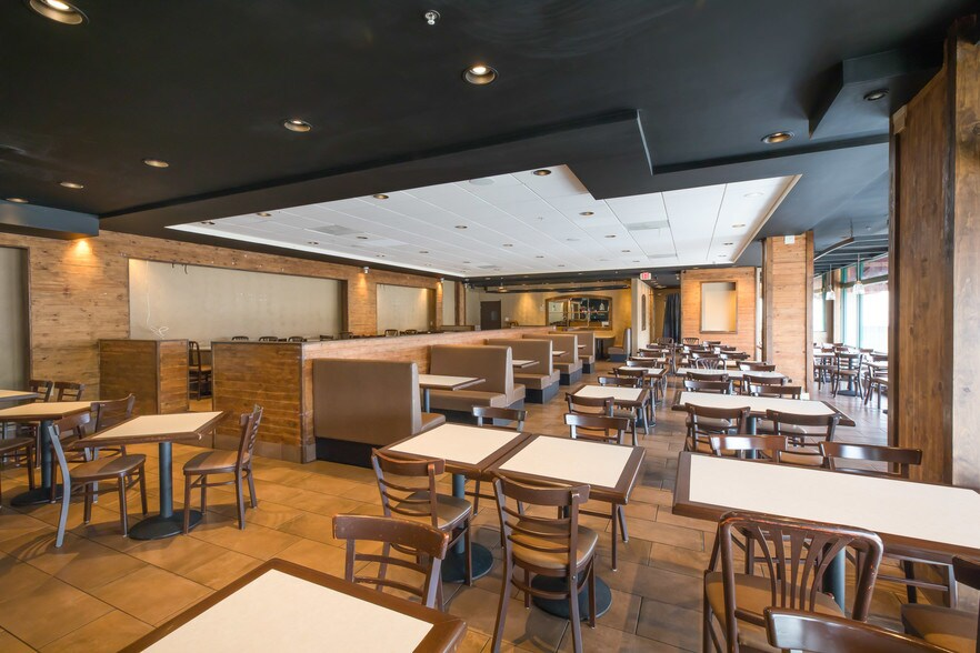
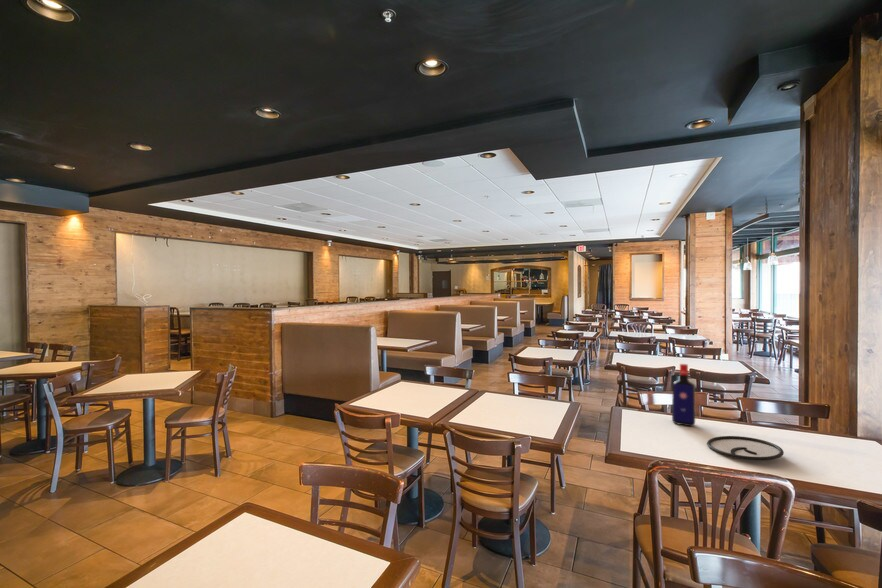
+ liquor bottle [671,363,696,427]
+ plate [706,435,785,461]
